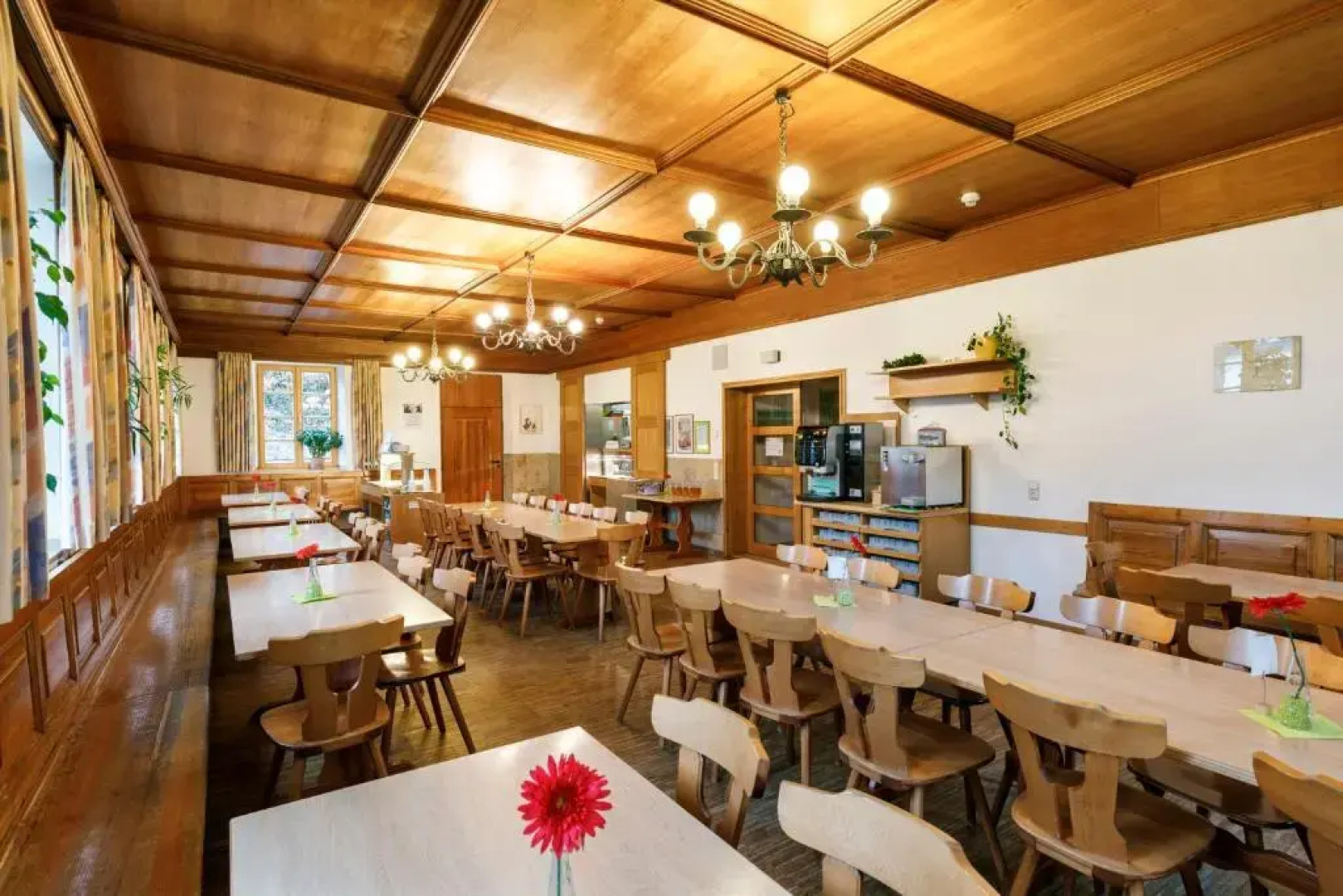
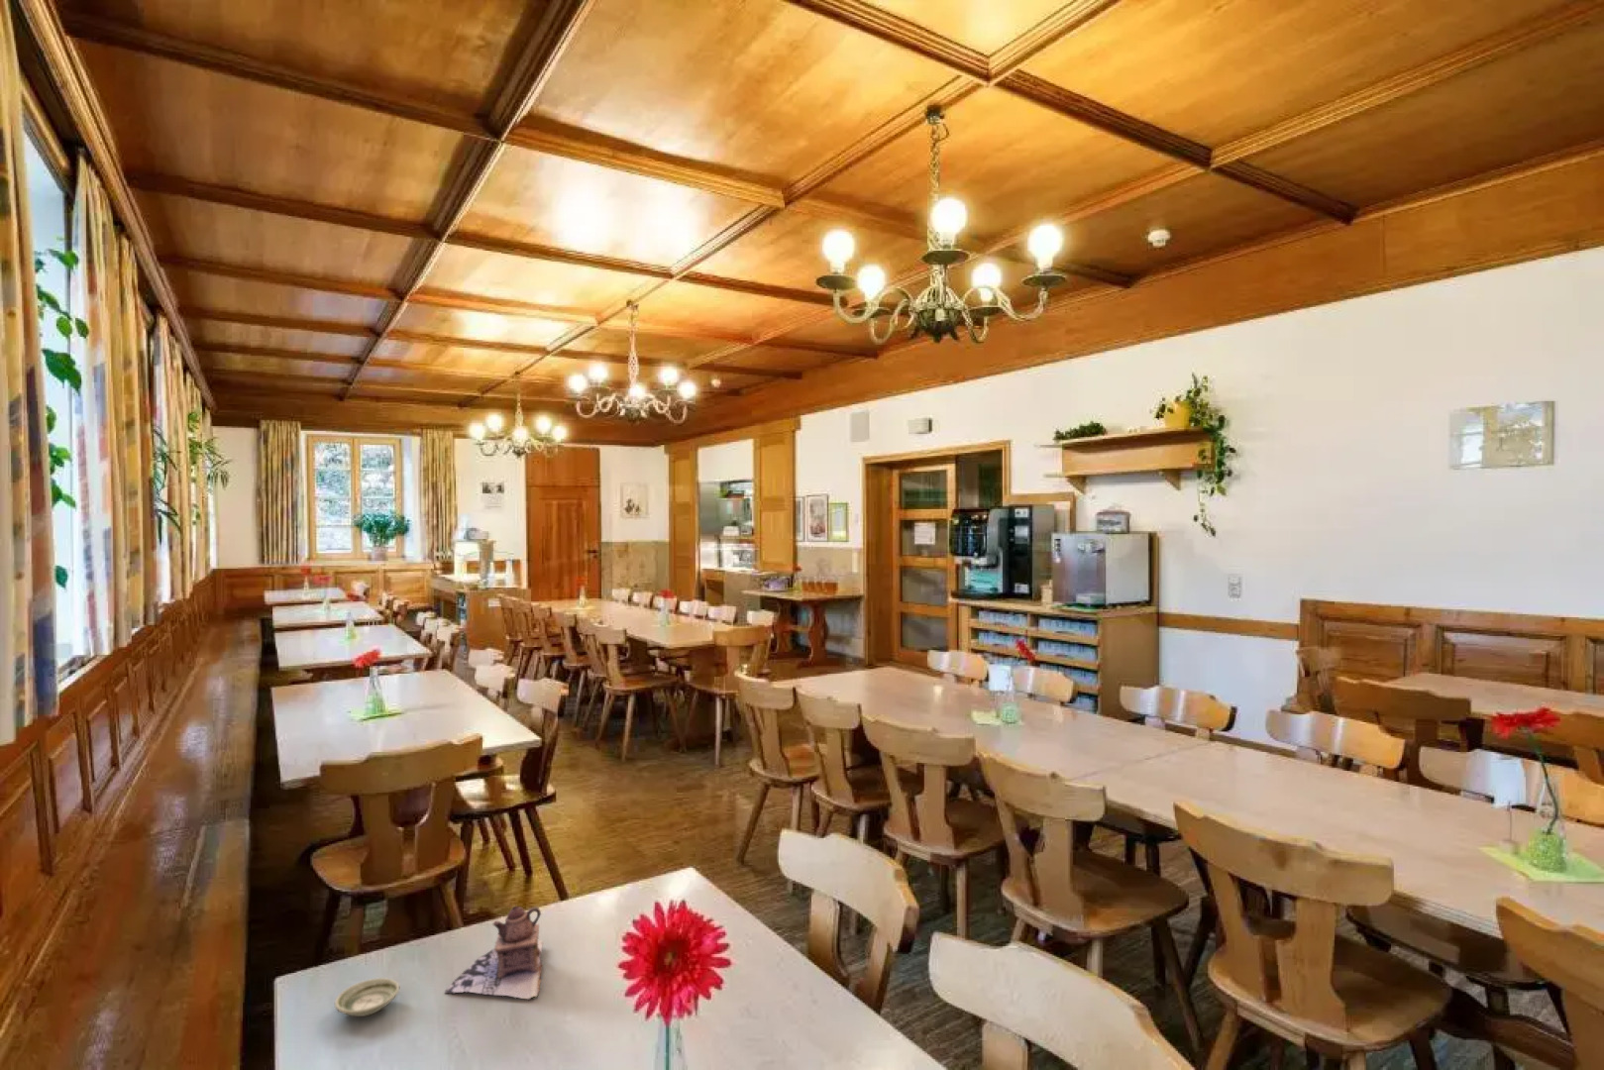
+ saucer [334,977,400,1017]
+ teapot [444,904,545,1001]
